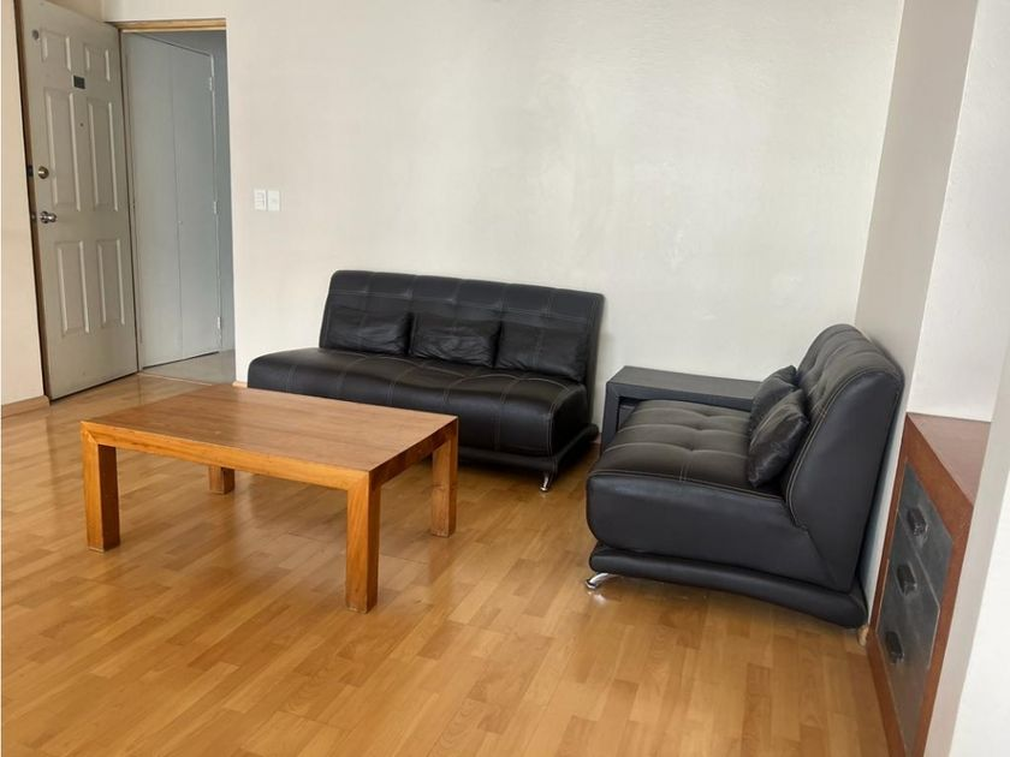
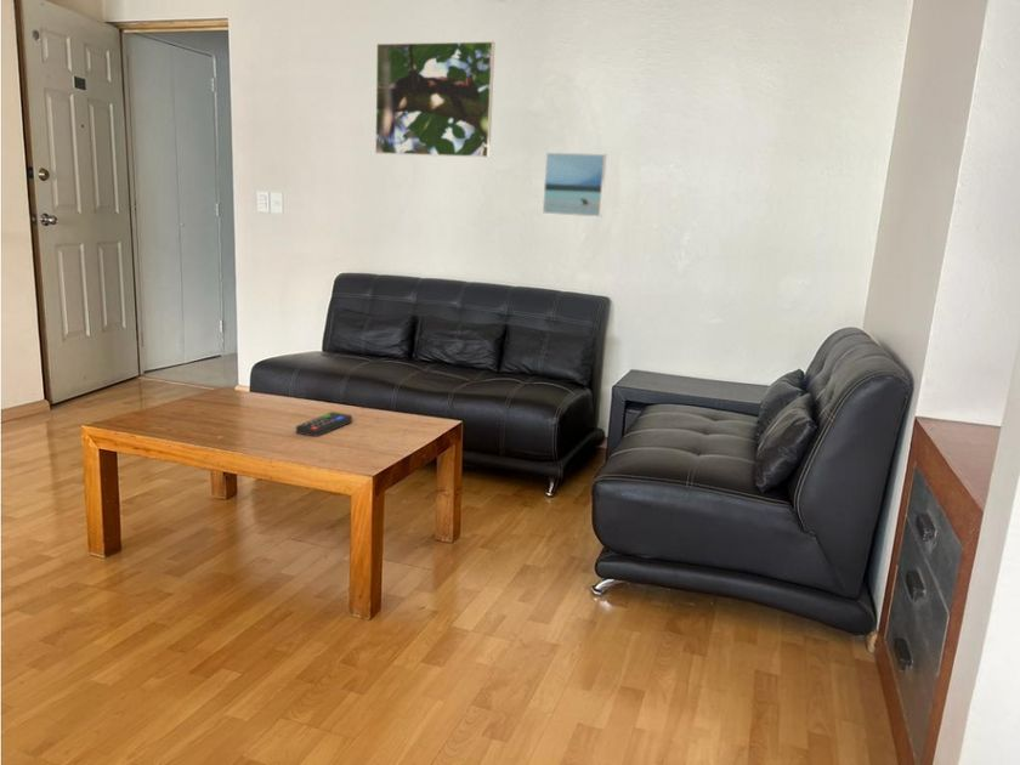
+ remote control [295,410,353,438]
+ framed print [374,40,495,159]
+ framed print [542,152,607,219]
